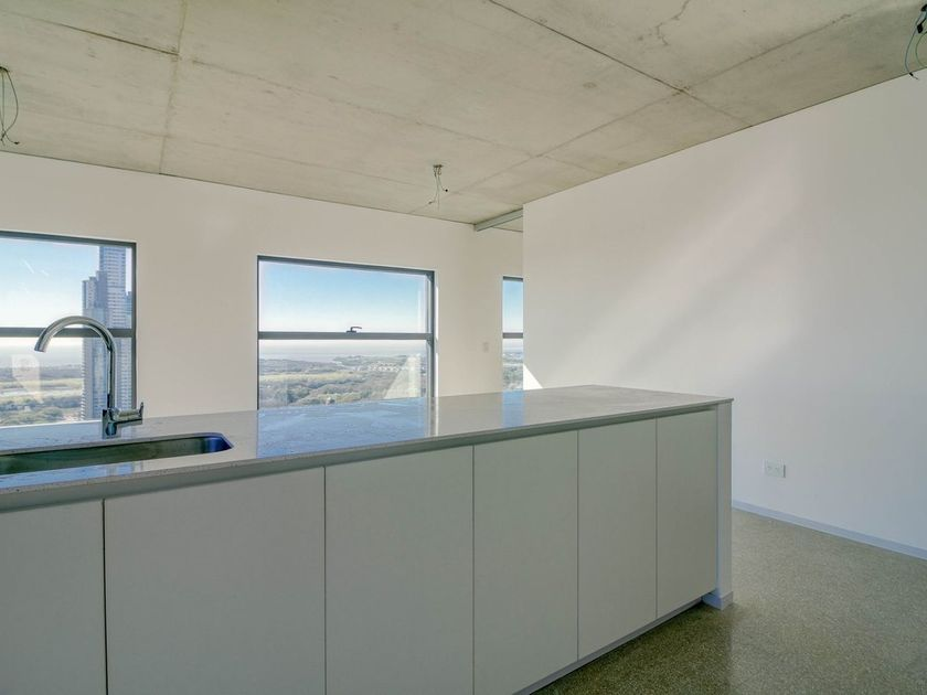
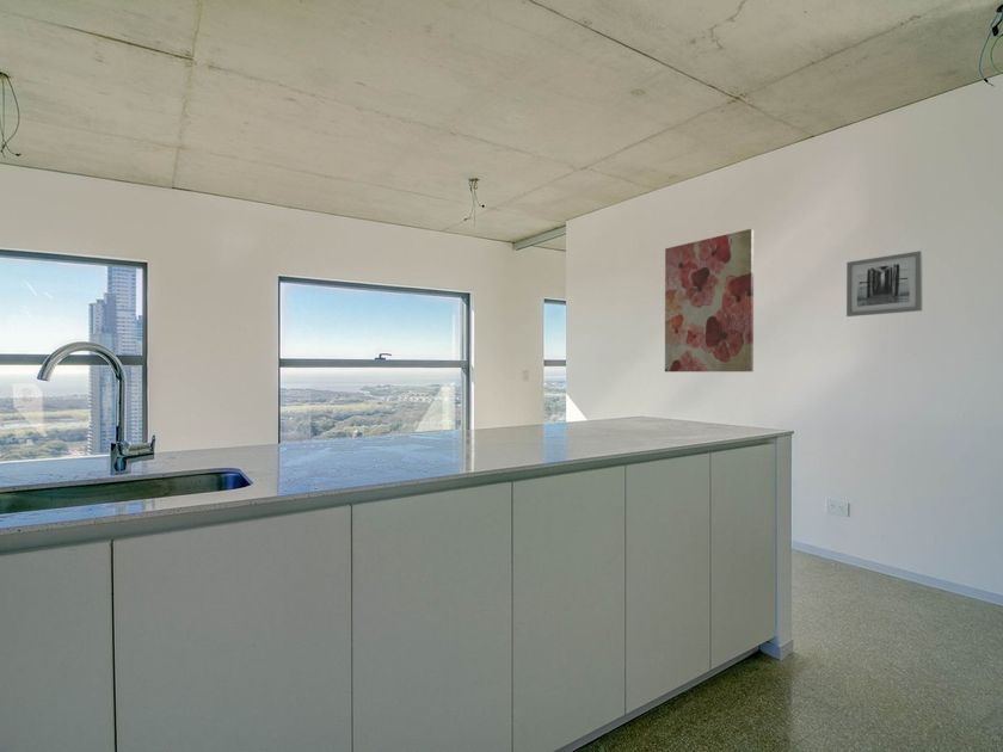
+ wall art [845,249,923,318]
+ wall art [664,228,755,372]
